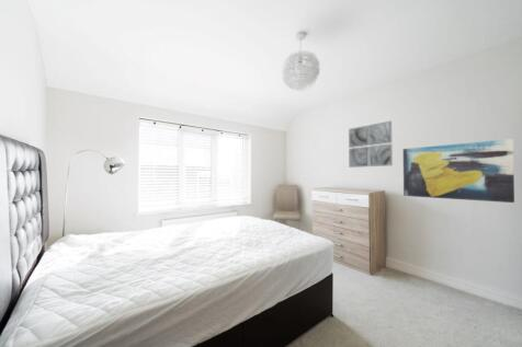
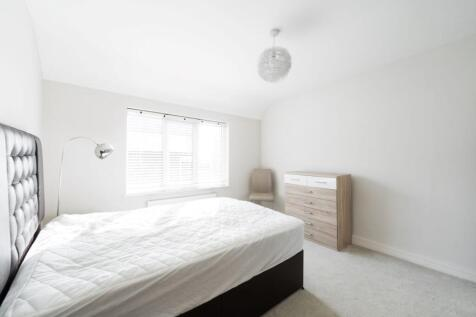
- wall art [402,138,515,204]
- wall art [348,120,394,169]
